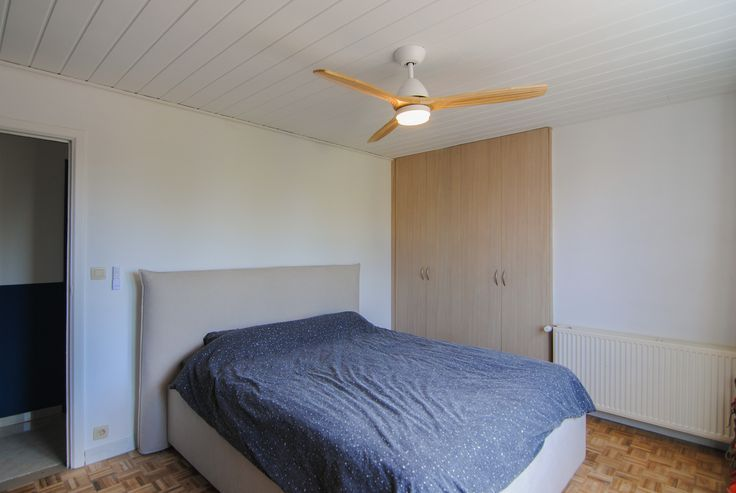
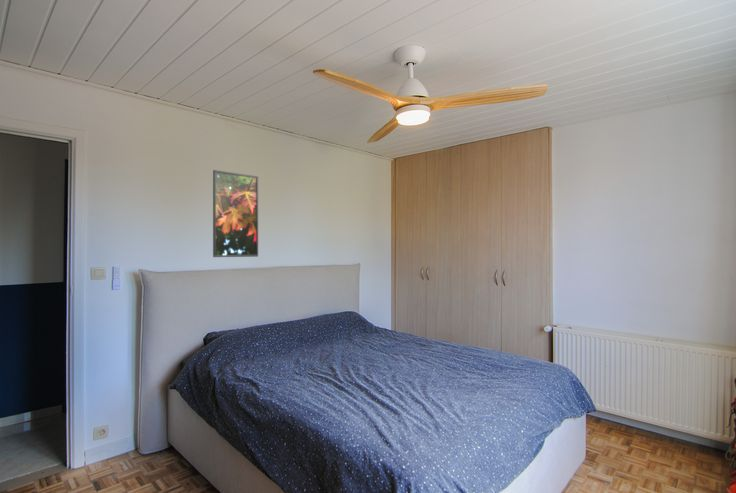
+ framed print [212,169,259,258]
